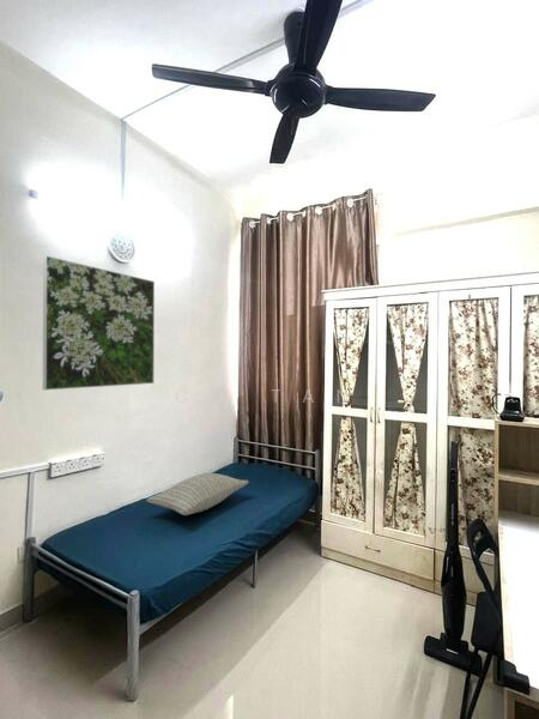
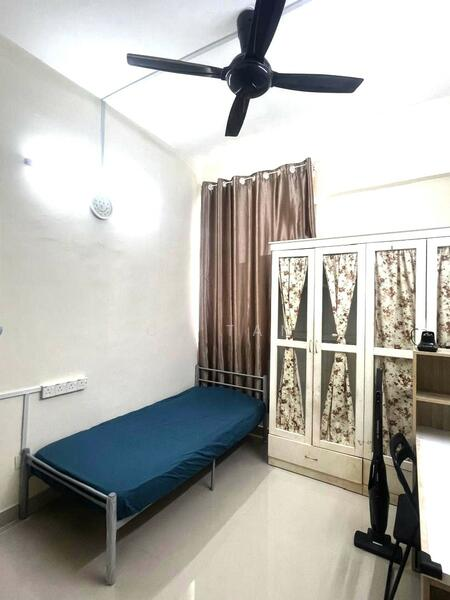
- pillow [145,472,249,516]
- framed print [42,254,156,391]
